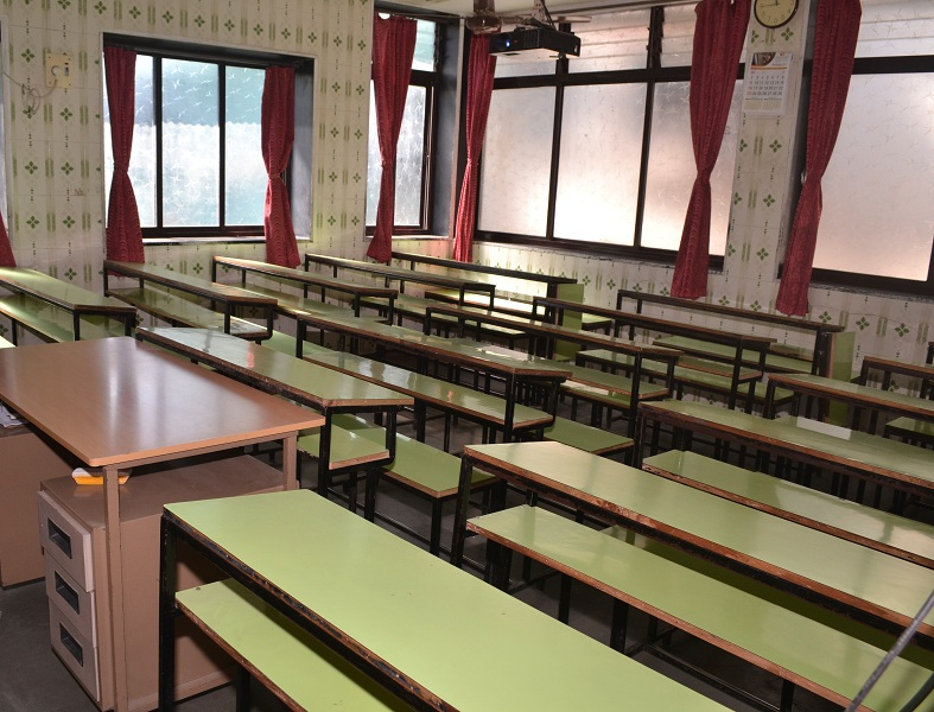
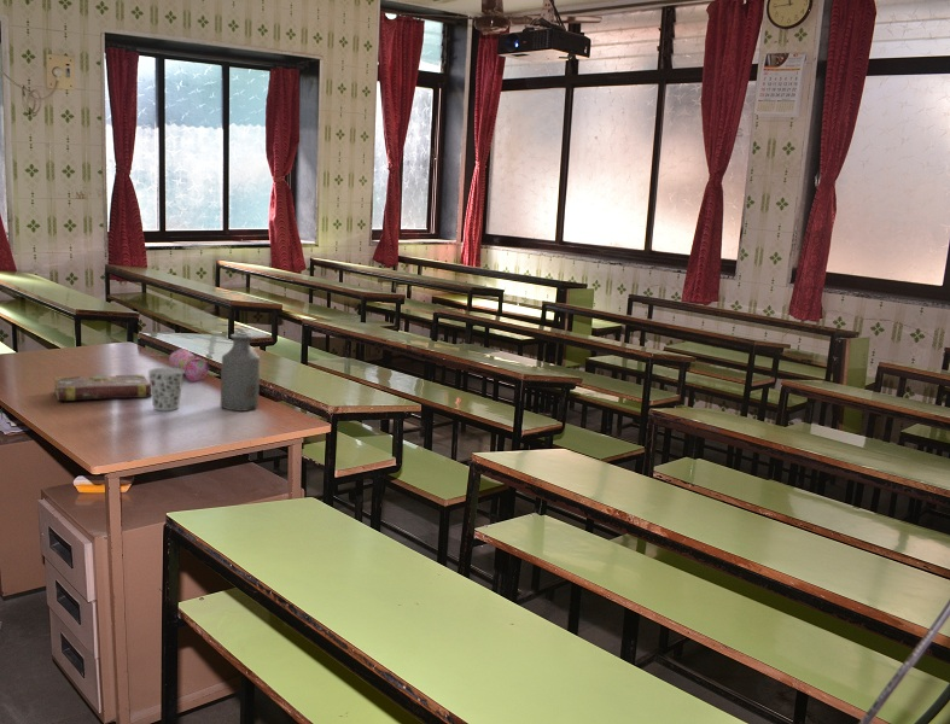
+ pencil case [168,348,211,383]
+ cup [147,367,185,411]
+ book [53,374,152,402]
+ bottle [220,333,261,413]
